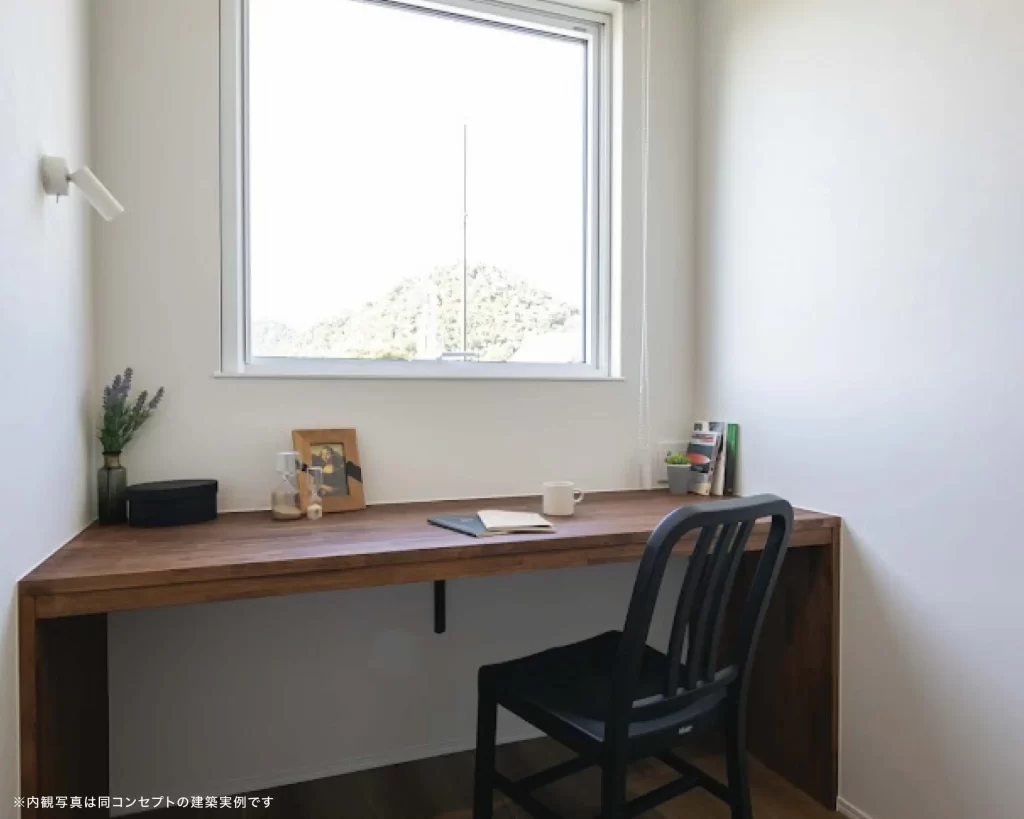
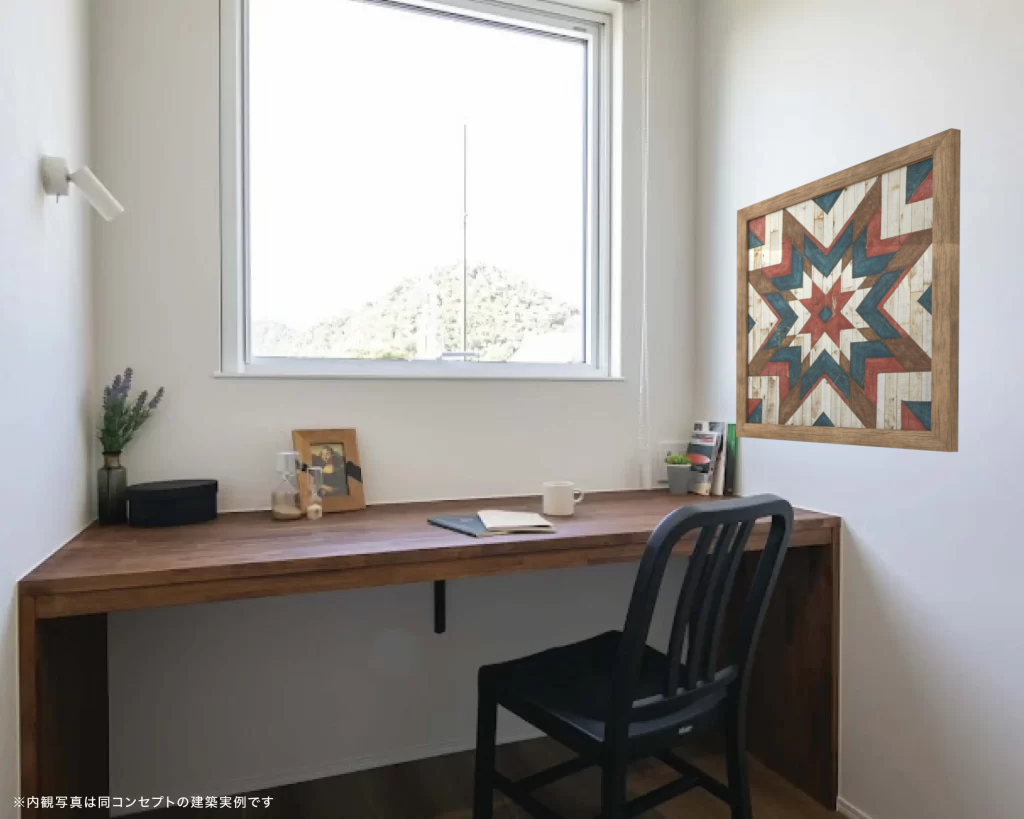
+ wall art [735,127,962,453]
